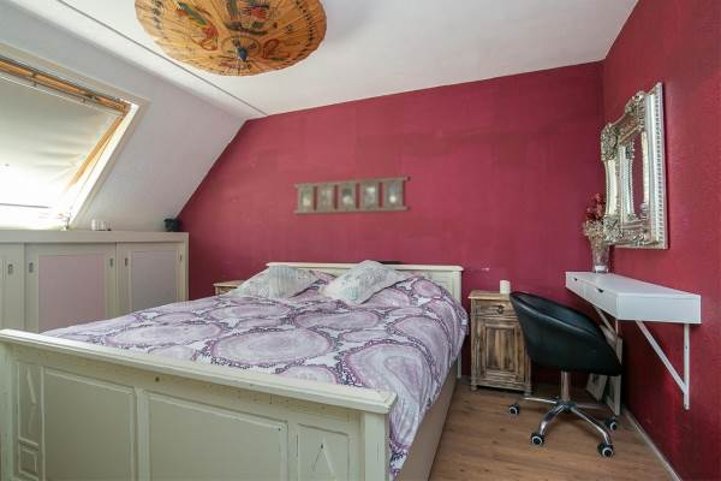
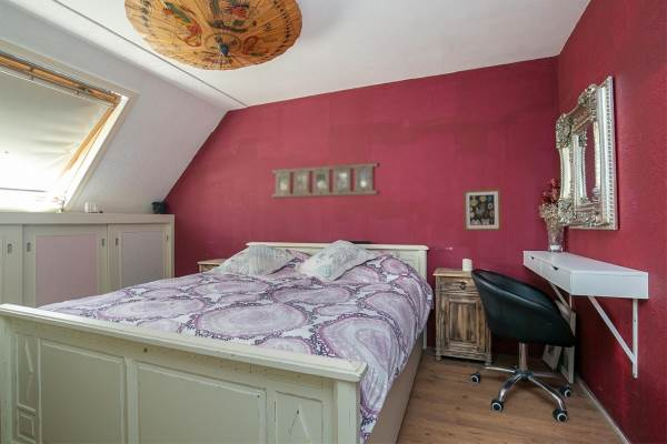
+ wall art [462,188,502,232]
